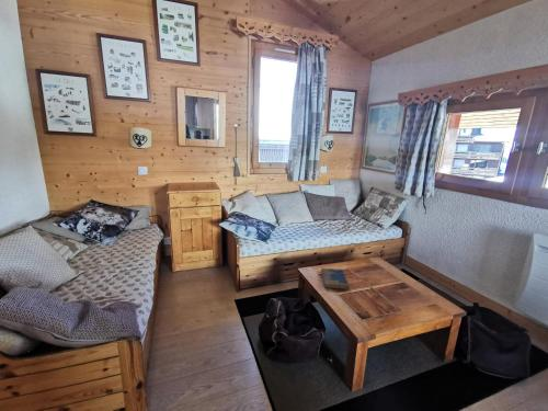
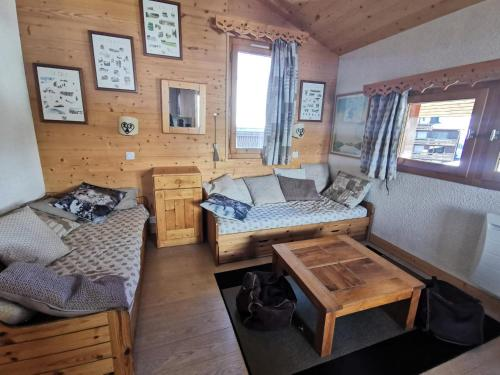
- hardcover book [320,267,350,290]
